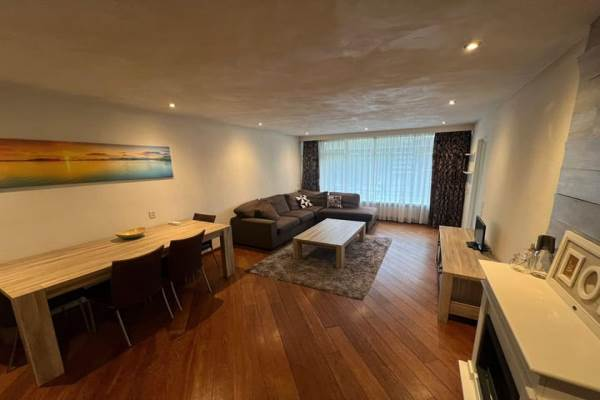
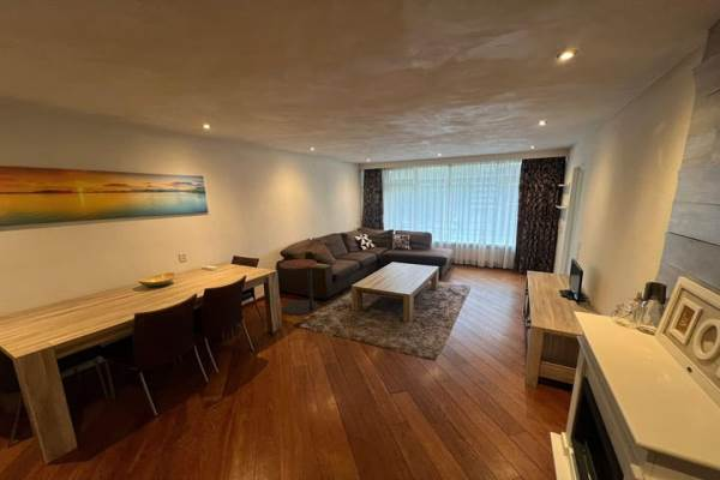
+ side table [278,258,319,317]
